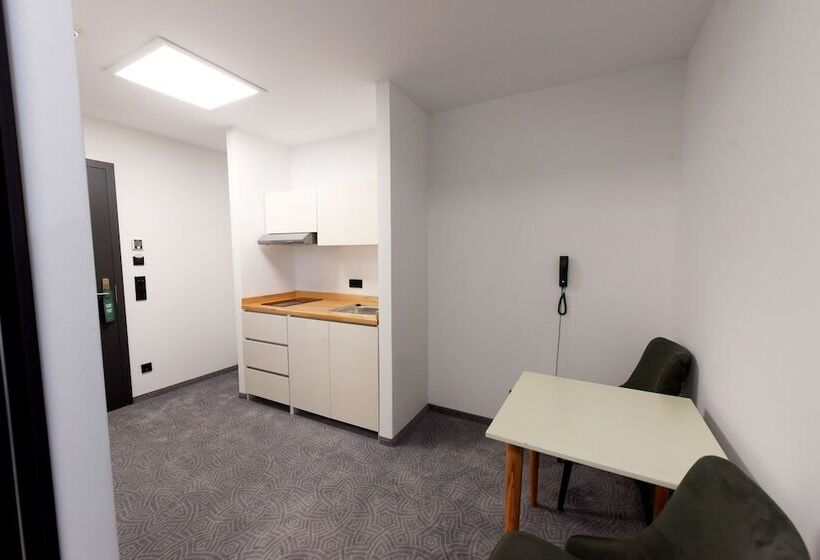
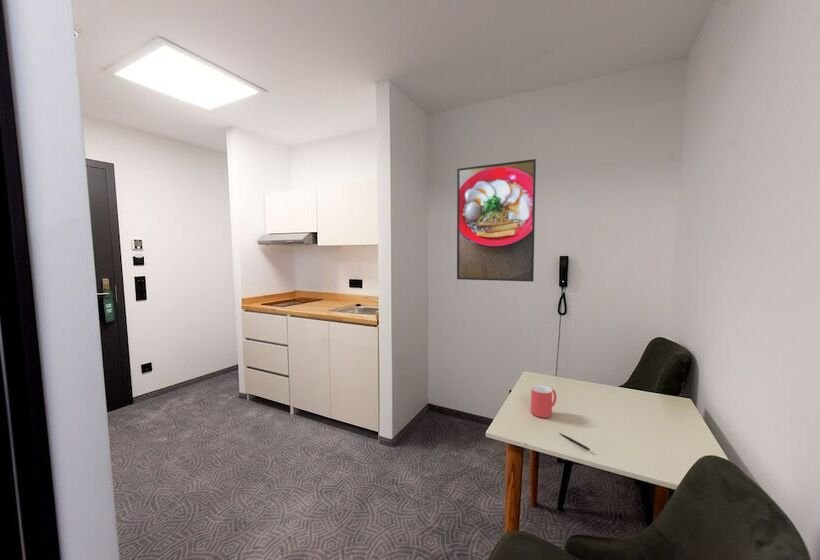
+ pen [558,432,591,451]
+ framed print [456,158,537,283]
+ mug [530,384,557,419]
